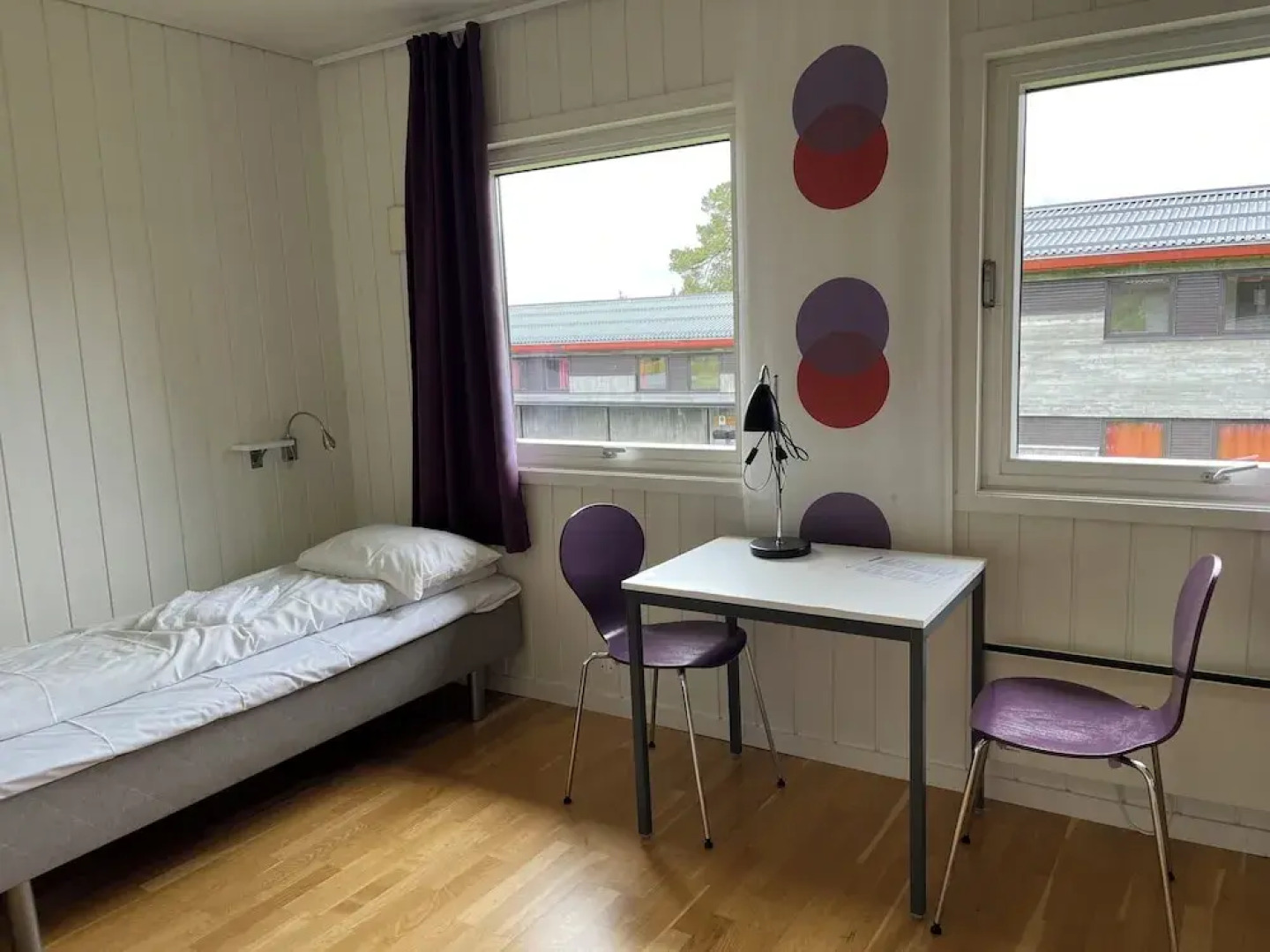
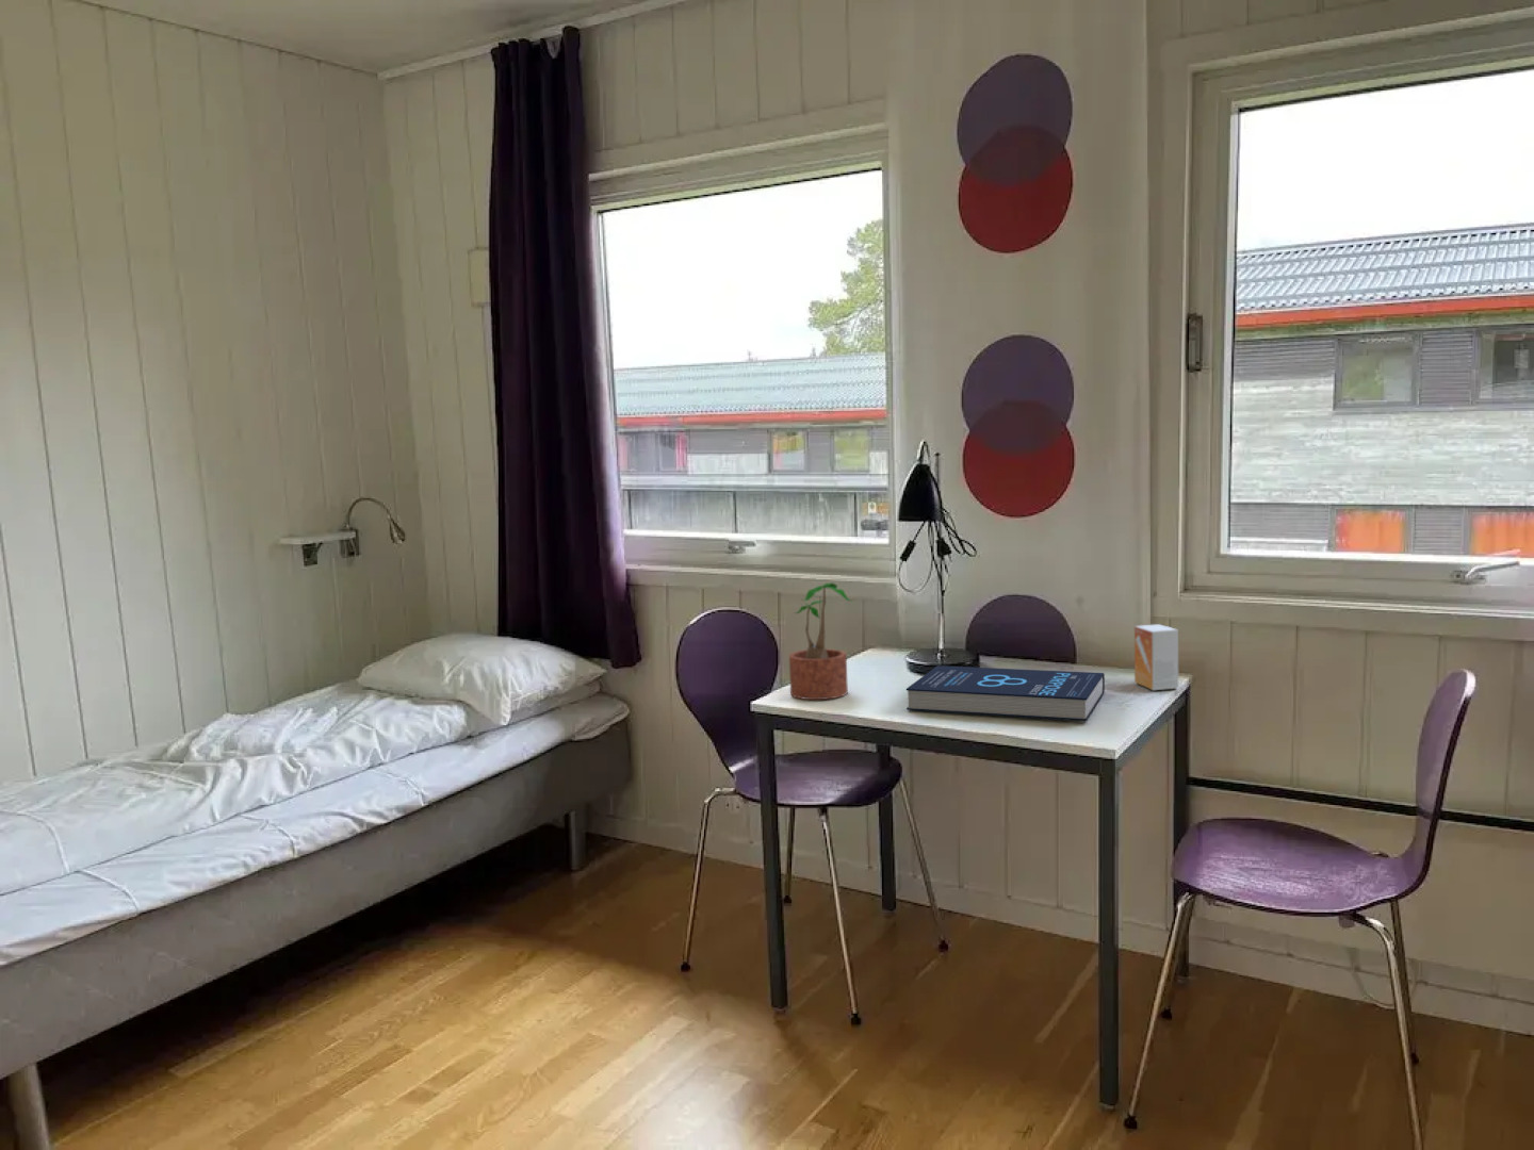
+ small box [1133,623,1179,691]
+ book [906,664,1105,722]
+ potted plant [789,581,855,701]
